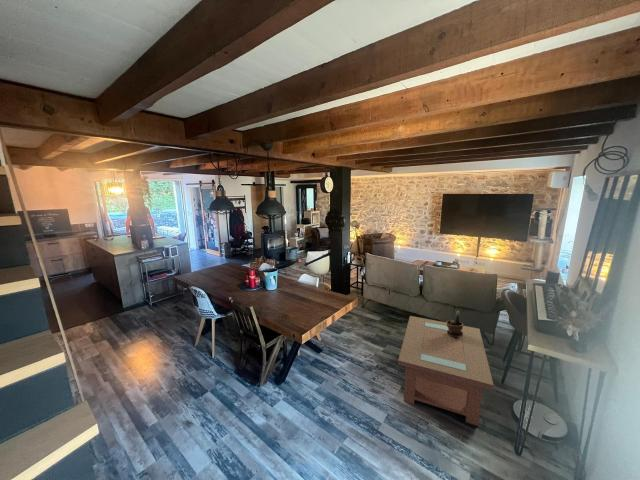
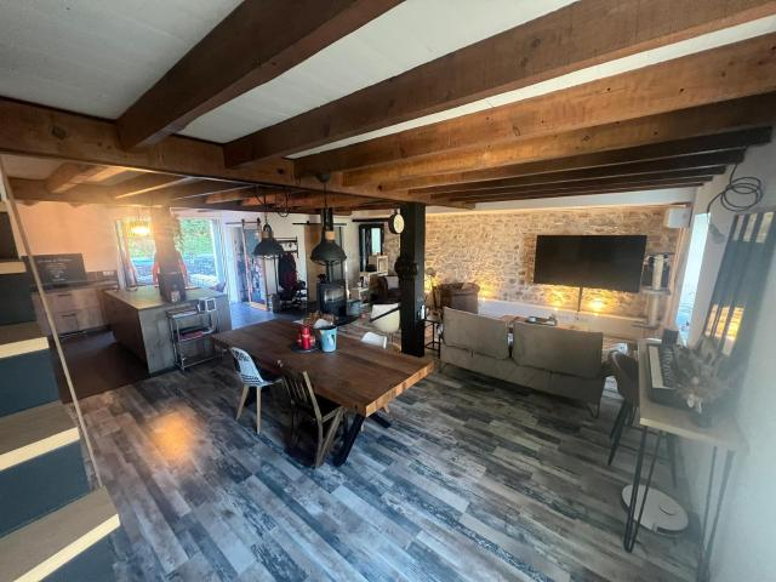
- potted plant [445,310,464,338]
- coffee table [397,315,495,427]
